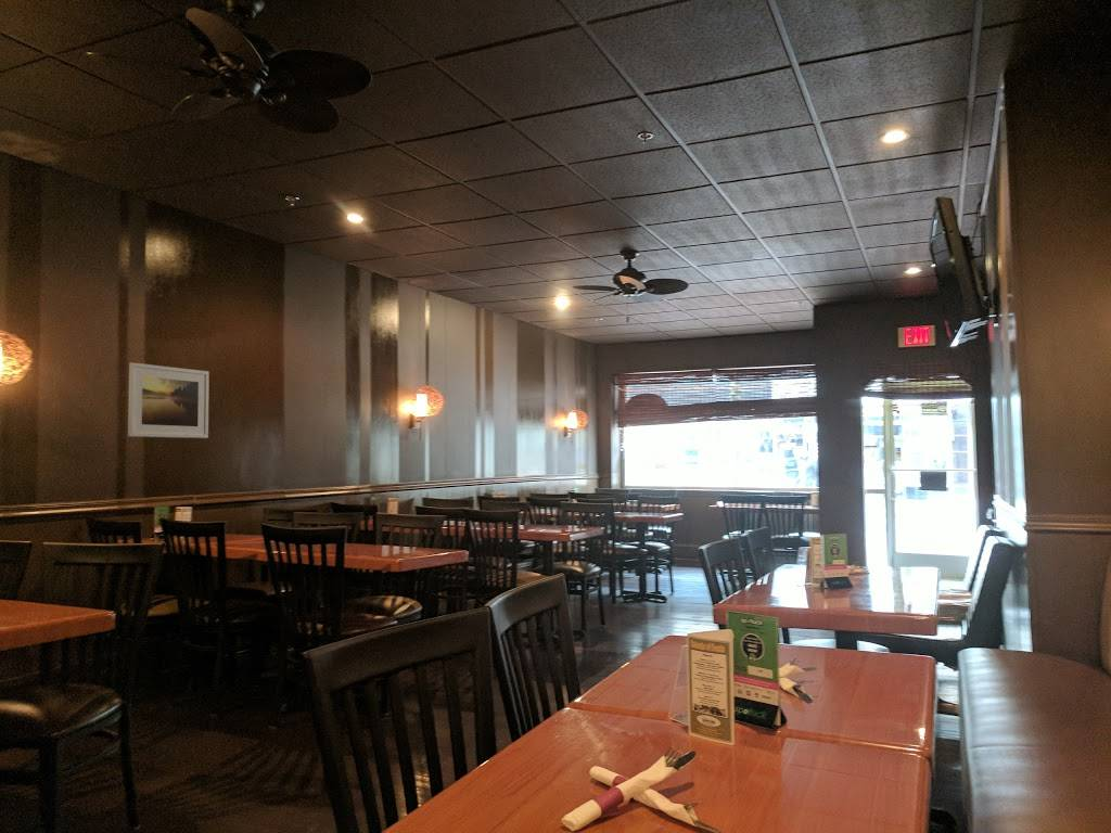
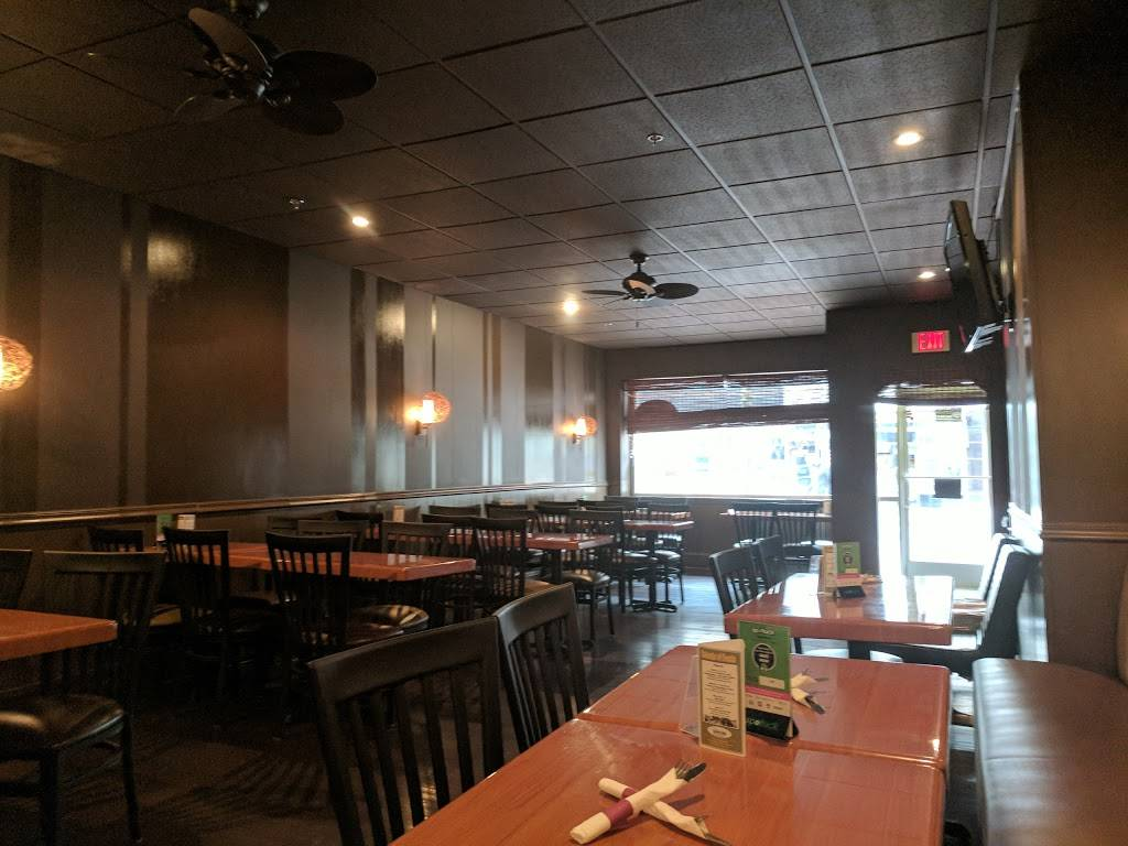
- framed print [127,361,210,439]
